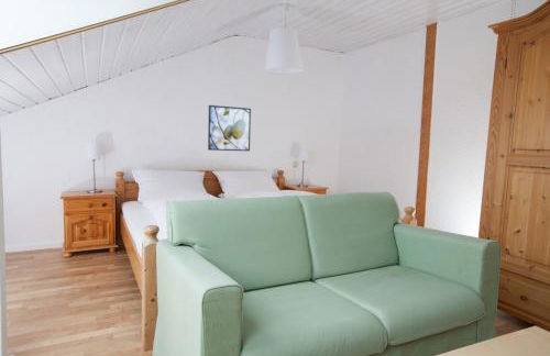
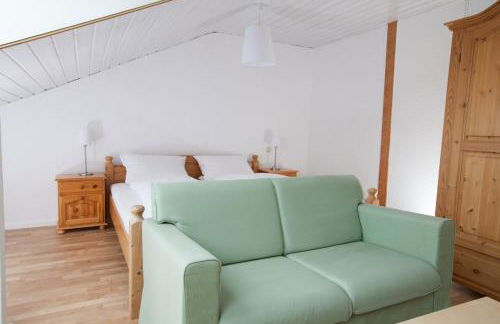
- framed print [207,104,252,152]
